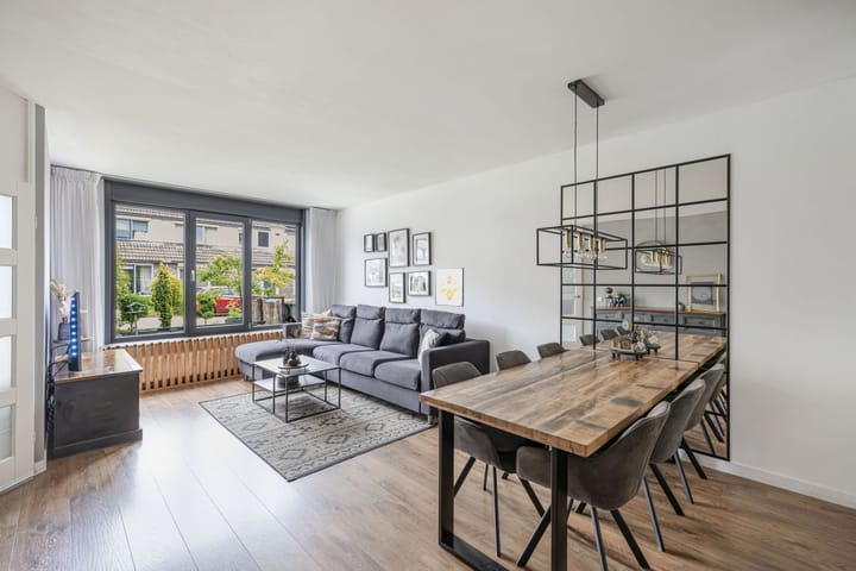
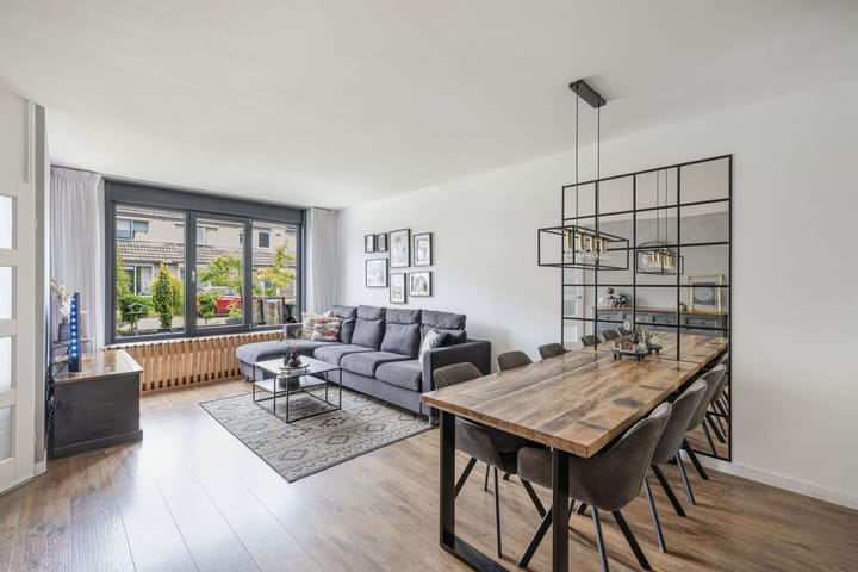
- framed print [434,266,465,308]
